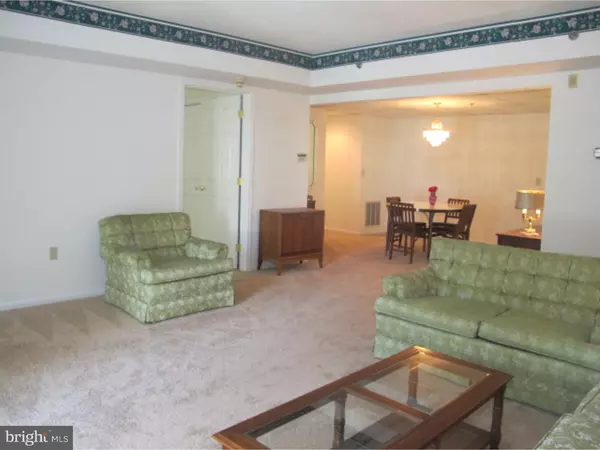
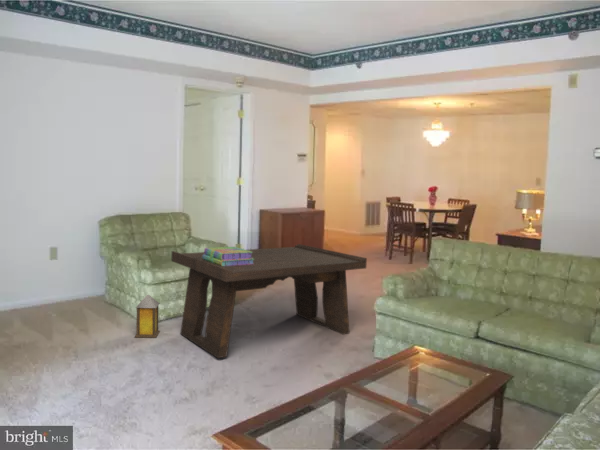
+ coffee table [170,243,368,359]
+ lantern [134,294,161,338]
+ stack of books [202,246,254,266]
